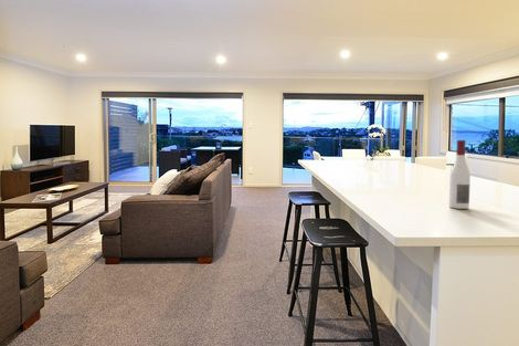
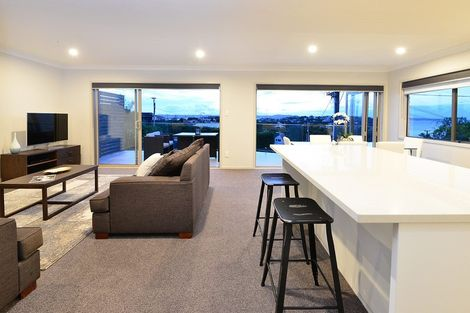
- alcohol [448,139,472,210]
